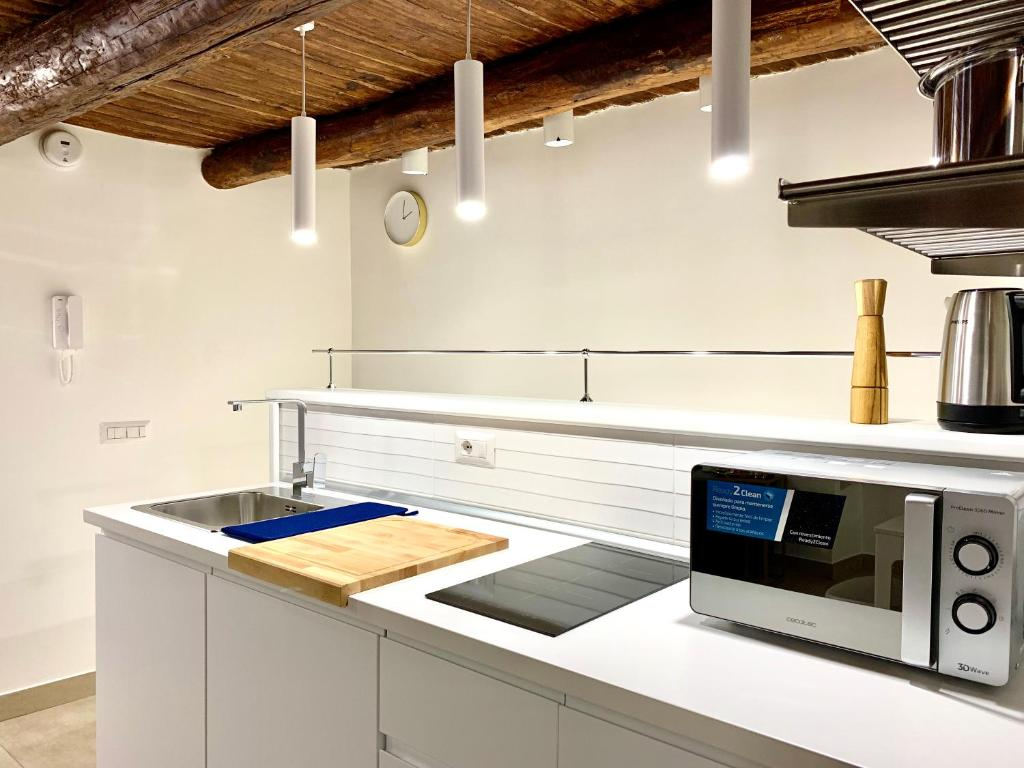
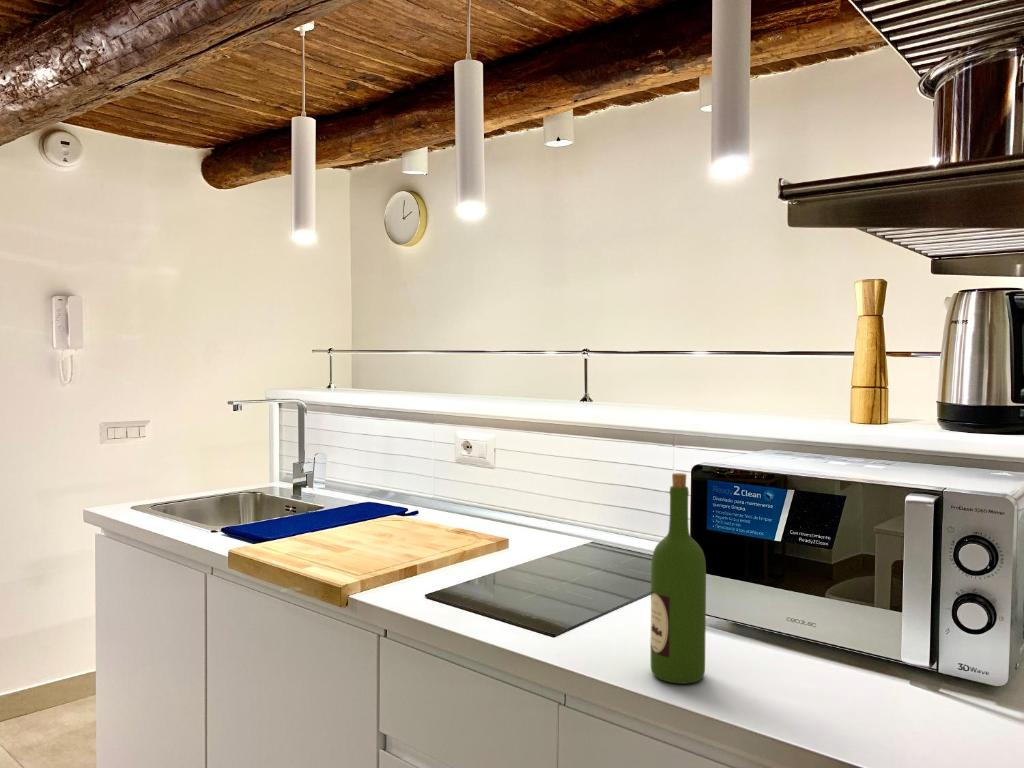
+ wine bottle [650,472,707,685]
